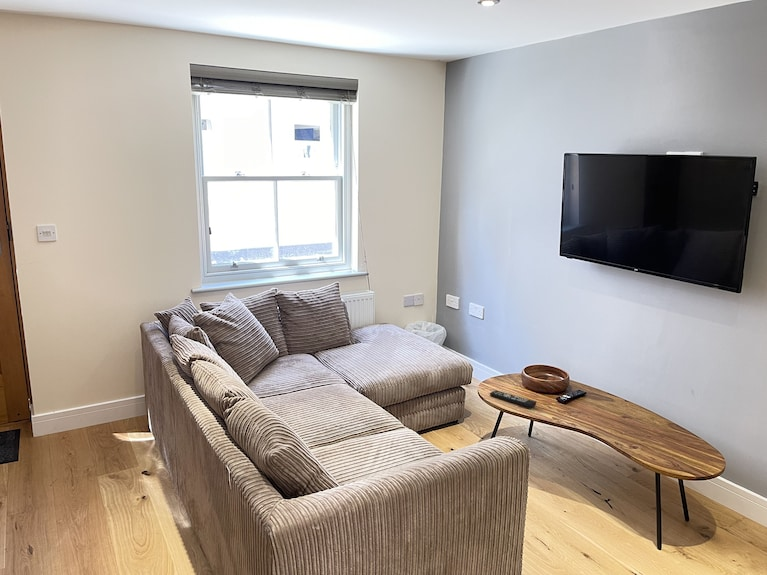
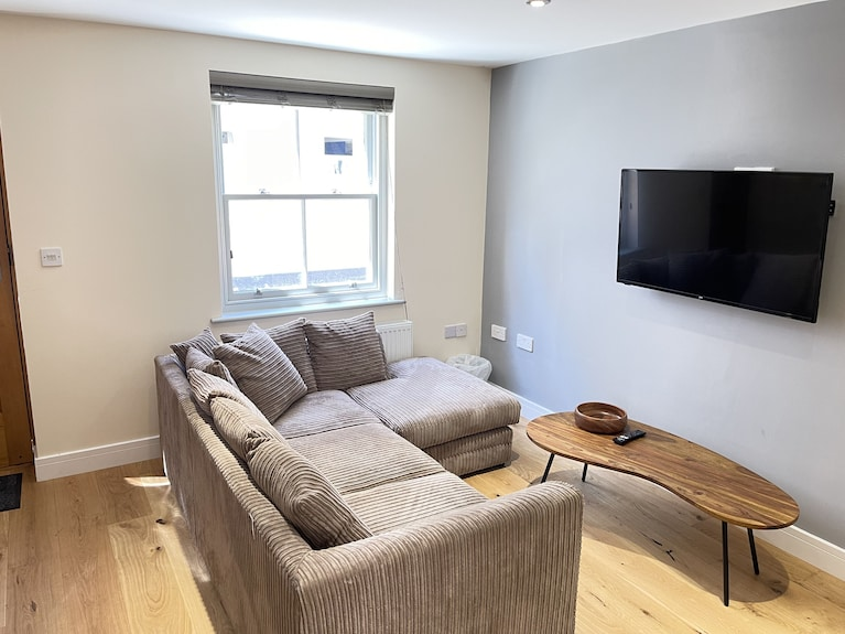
- remote control [489,390,537,409]
